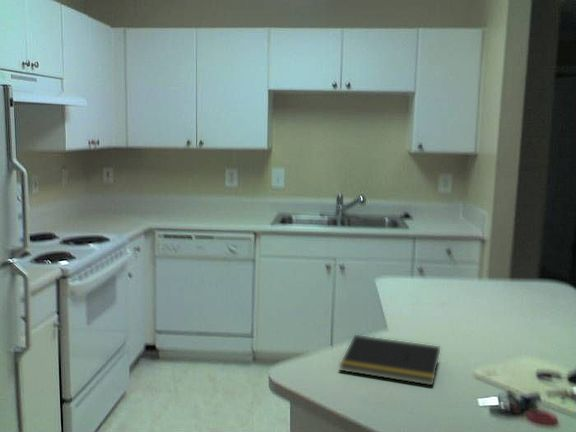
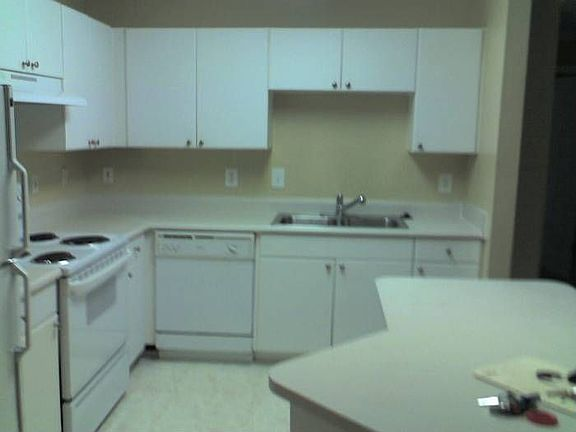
- notepad [338,334,441,386]
